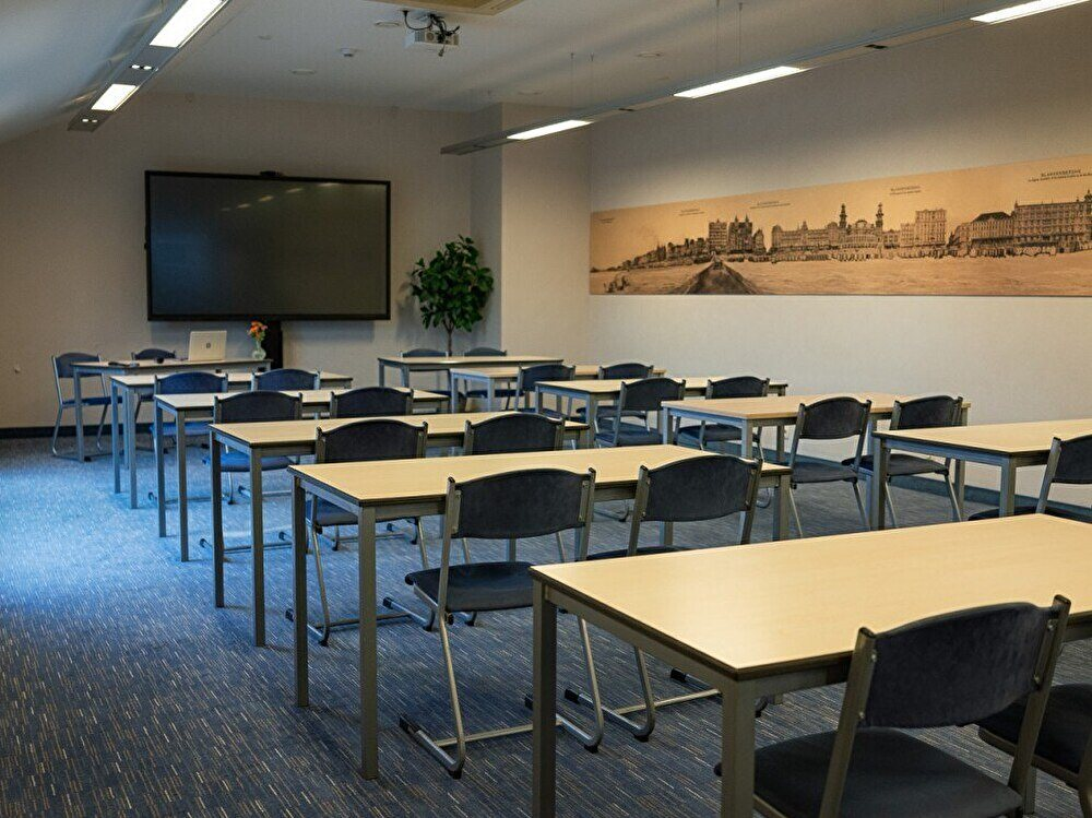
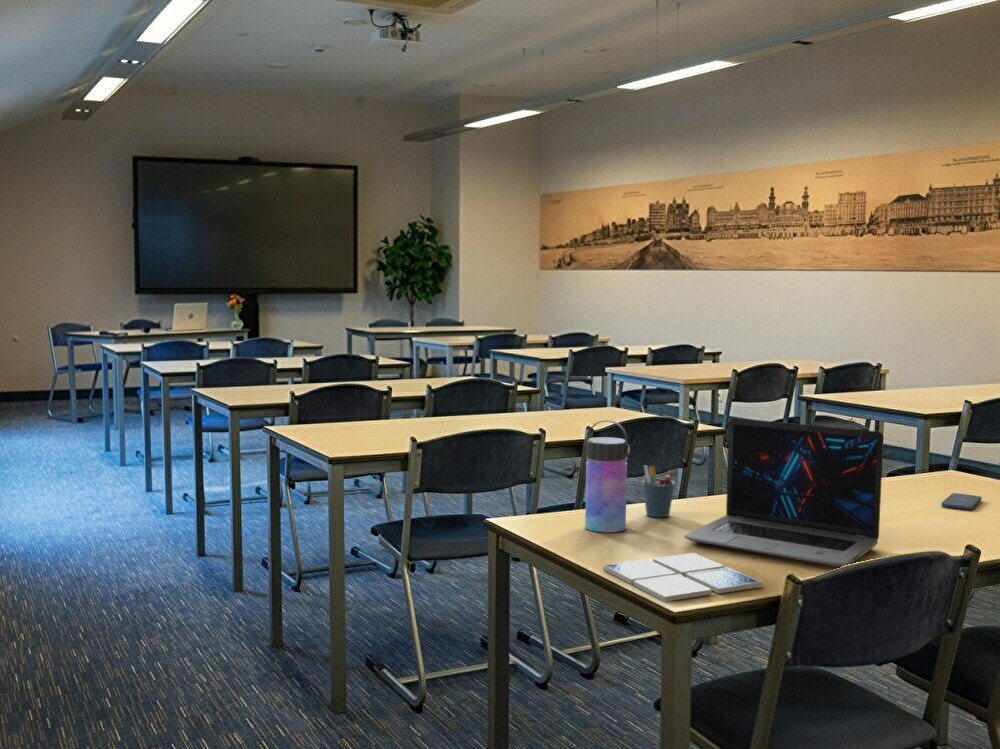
+ laptop [683,417,884,568]
+ pen holder [641,464,676,518]
+ drink coaster [602,552,764,603]
+ smartphone [940,492,983,511]
+ water bottle [584,419,631,533]
